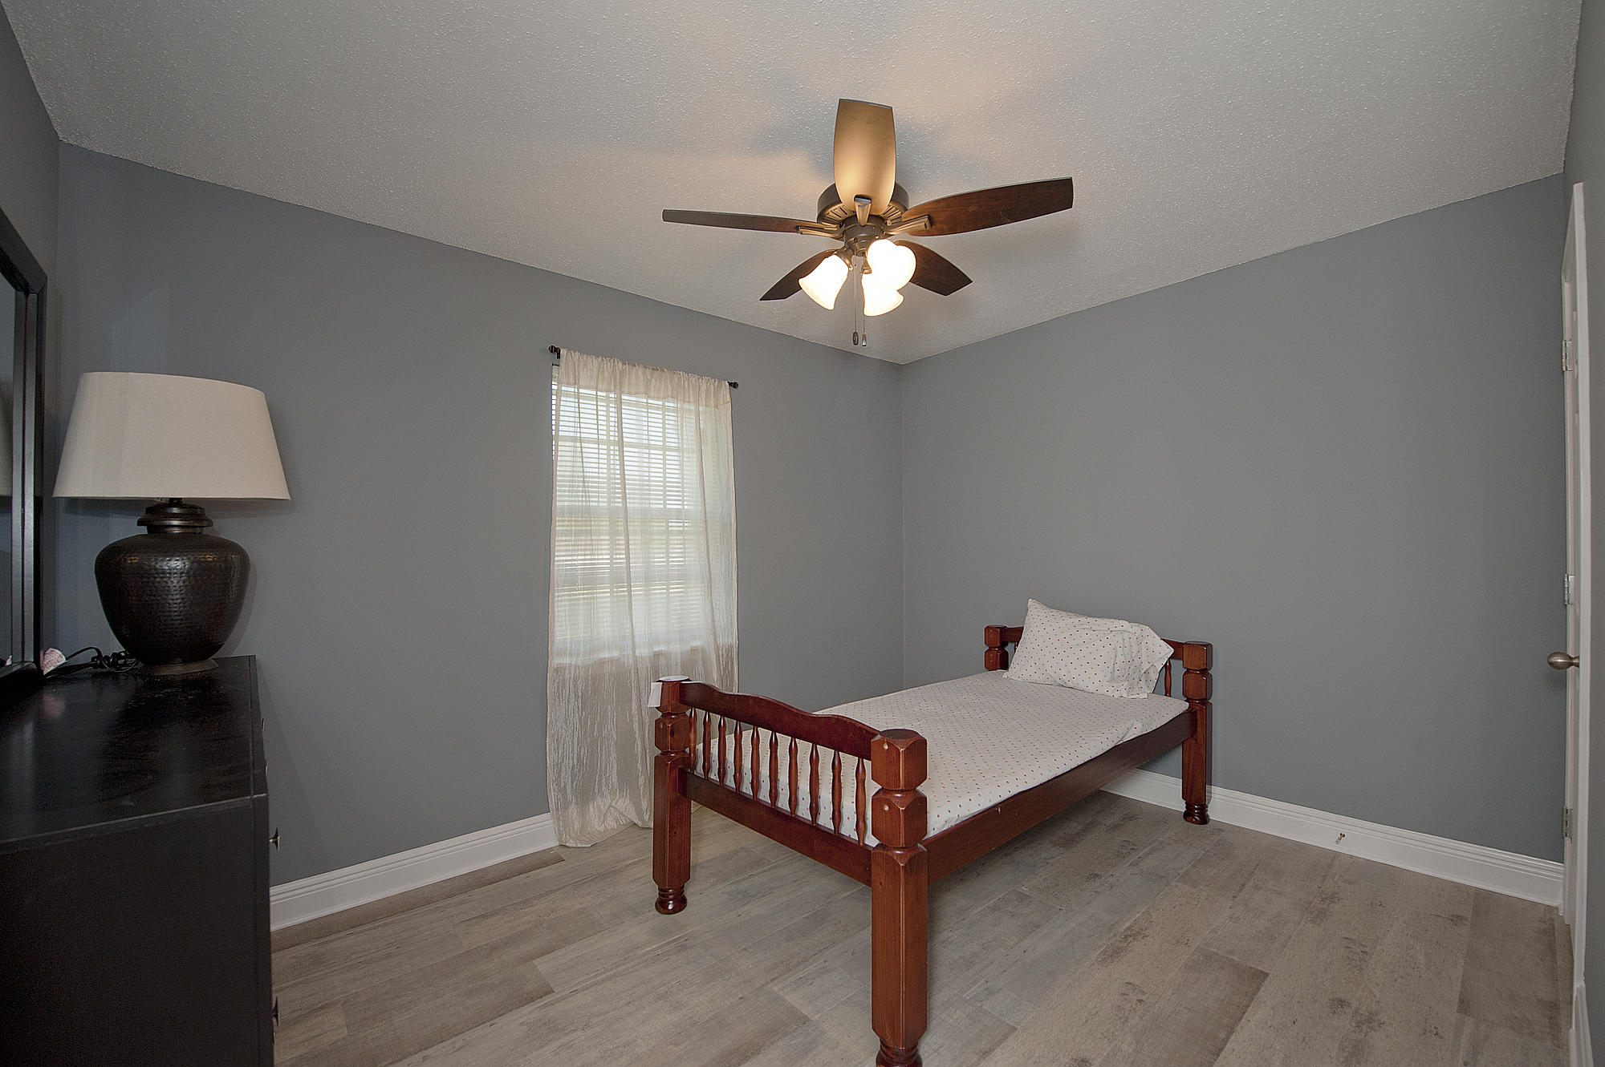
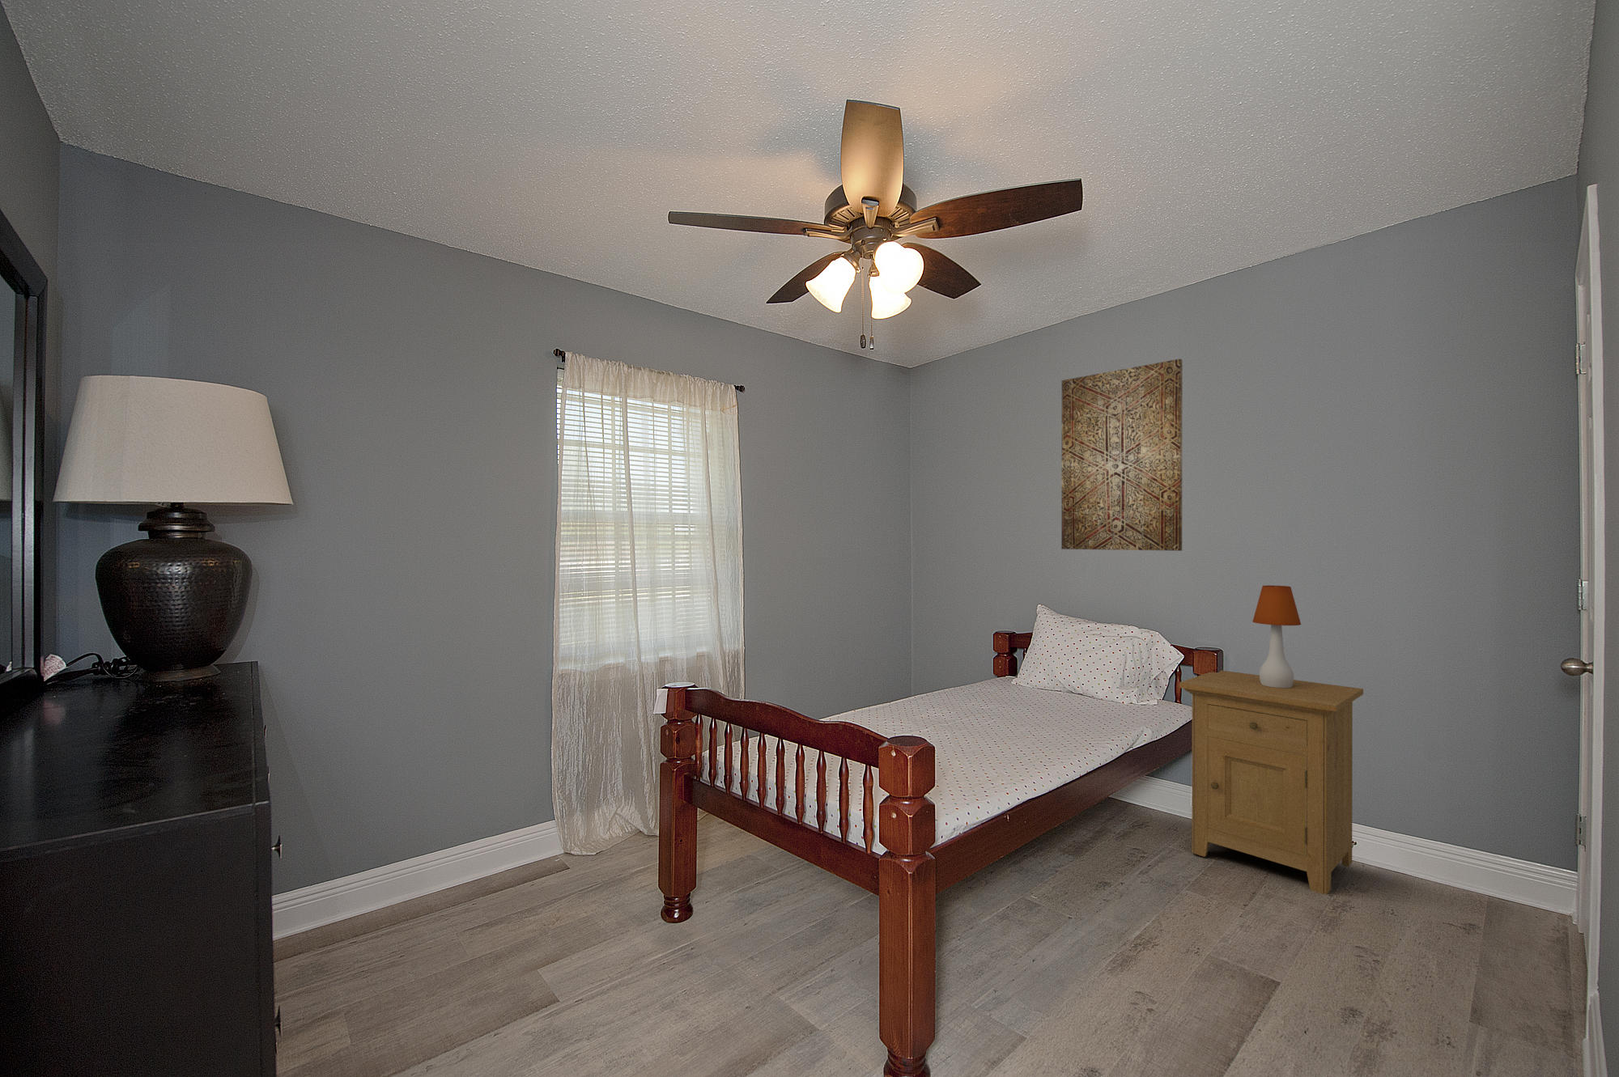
+ wall art [1060,358,1183,552]
+ table lamp [1251,585,1302,688]
+ nightstand [1179,670,1364,895]
